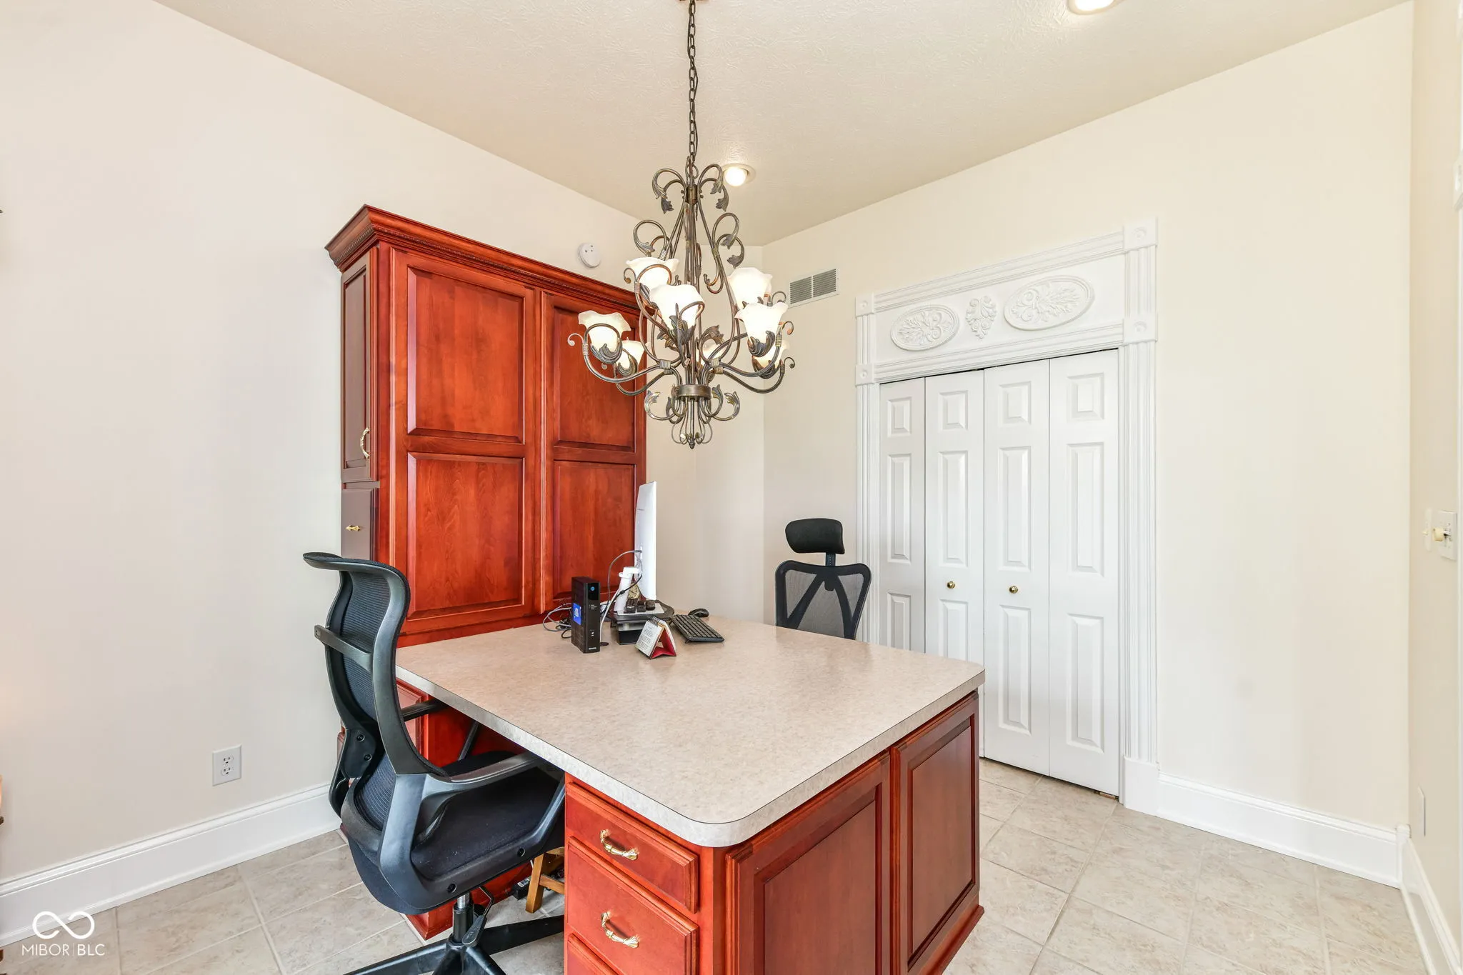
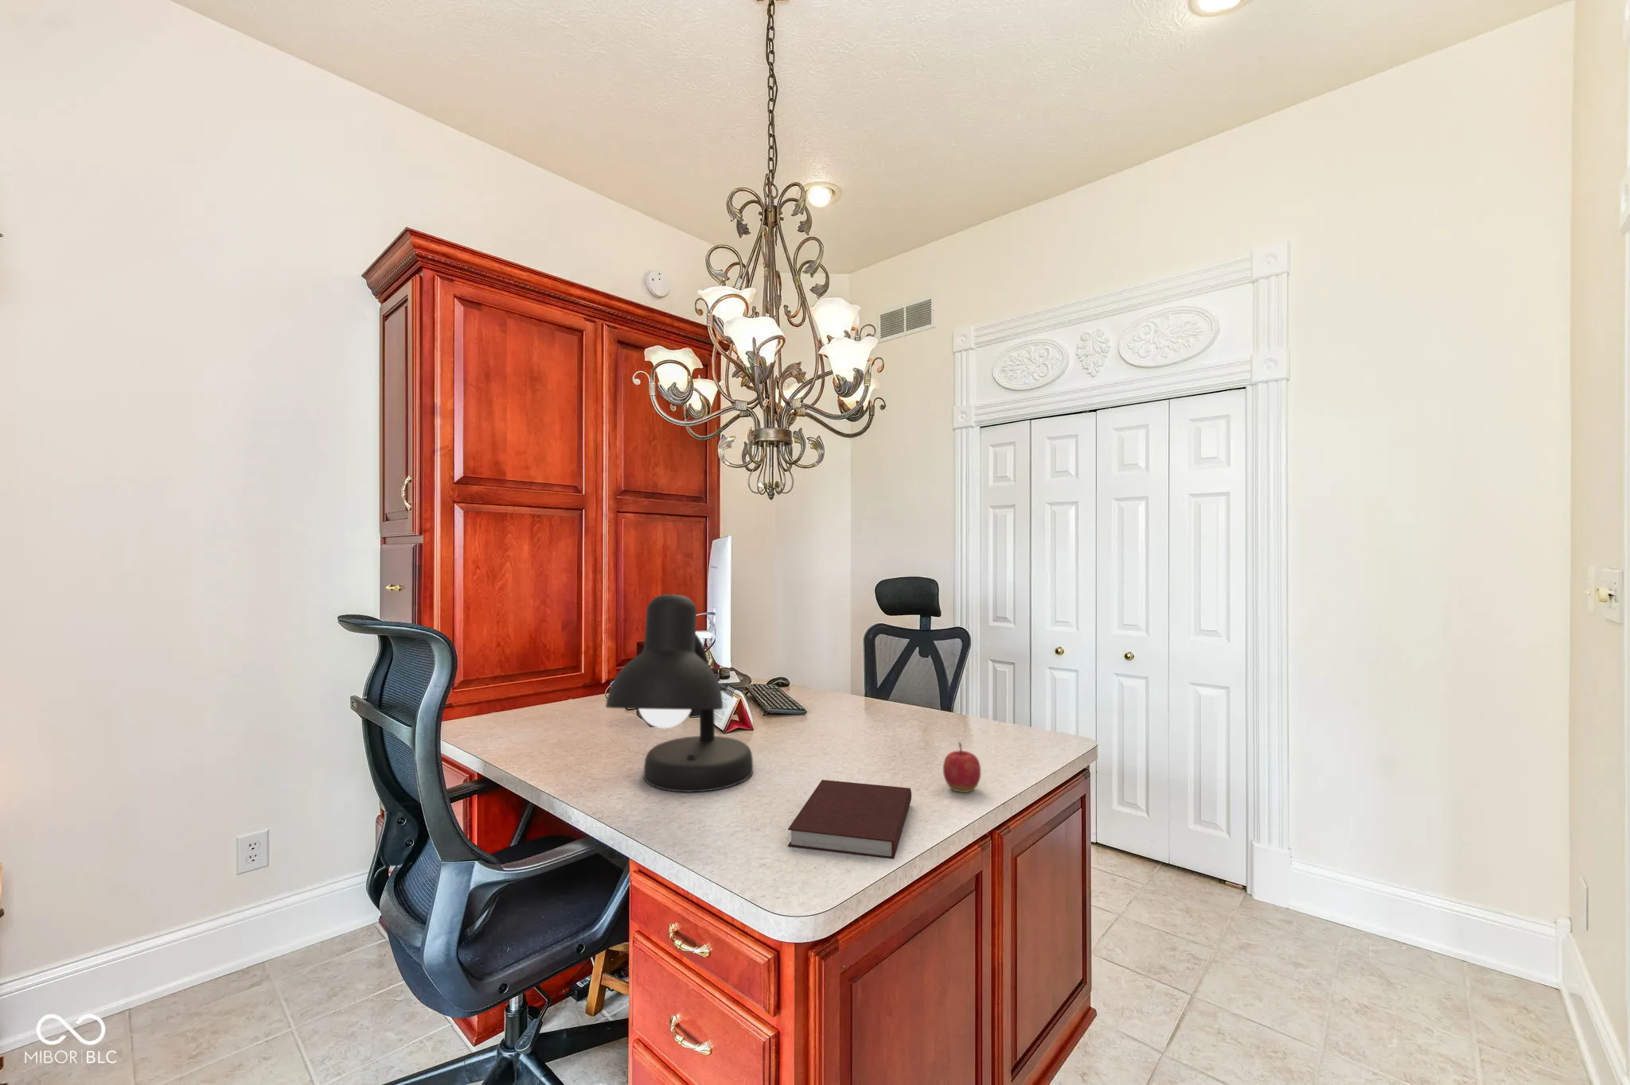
+ apple [943,741,982,793]
+ desk lamp [605,593,754,792]
+ notebook [788,779,913,860]
